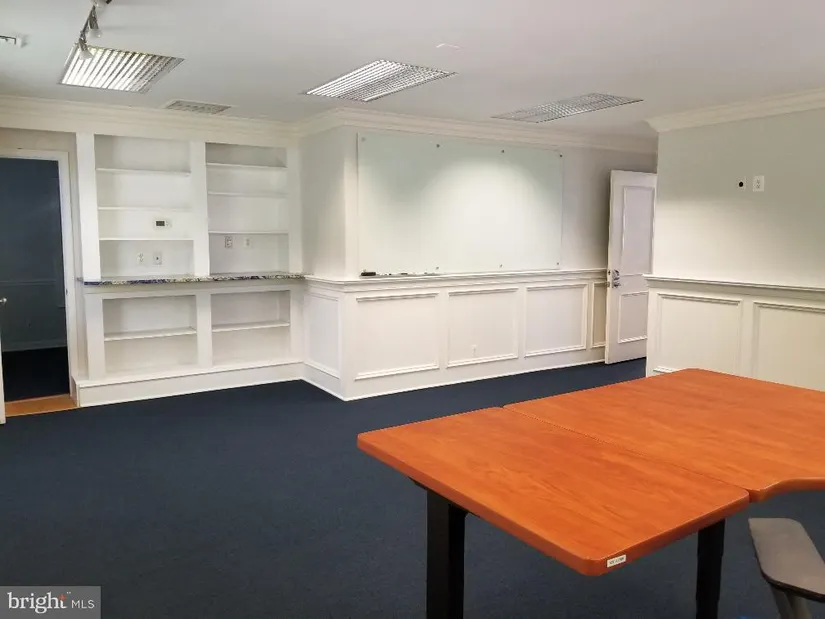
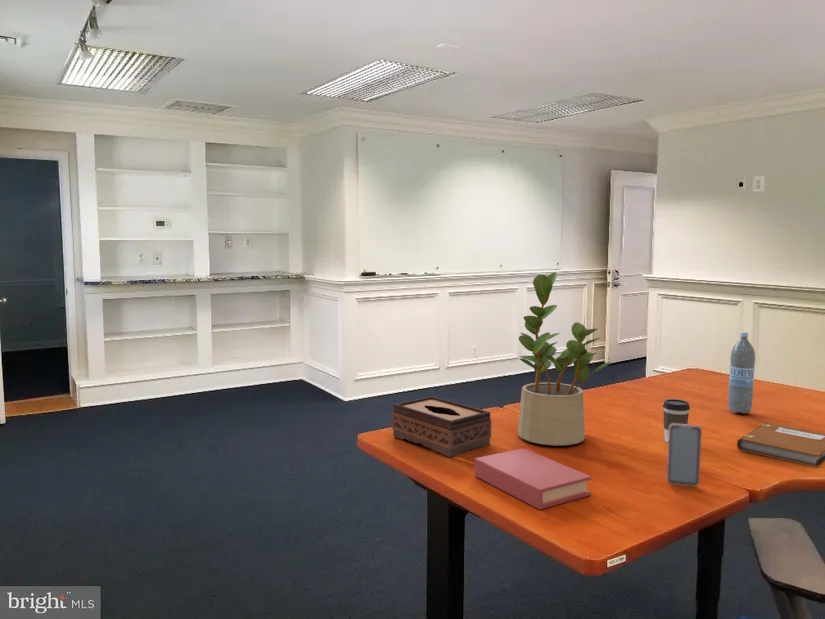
+ book [474,447,592,511]
+ water bottle [727,331,756,415]
+ notebook [736,422,825,469]
+ coffee cup [662,398,691,444]
+ smartphone [666,424,703,487]
+ potted plant [517,271,612,446]
+ tissue box [391,395,492,458]
